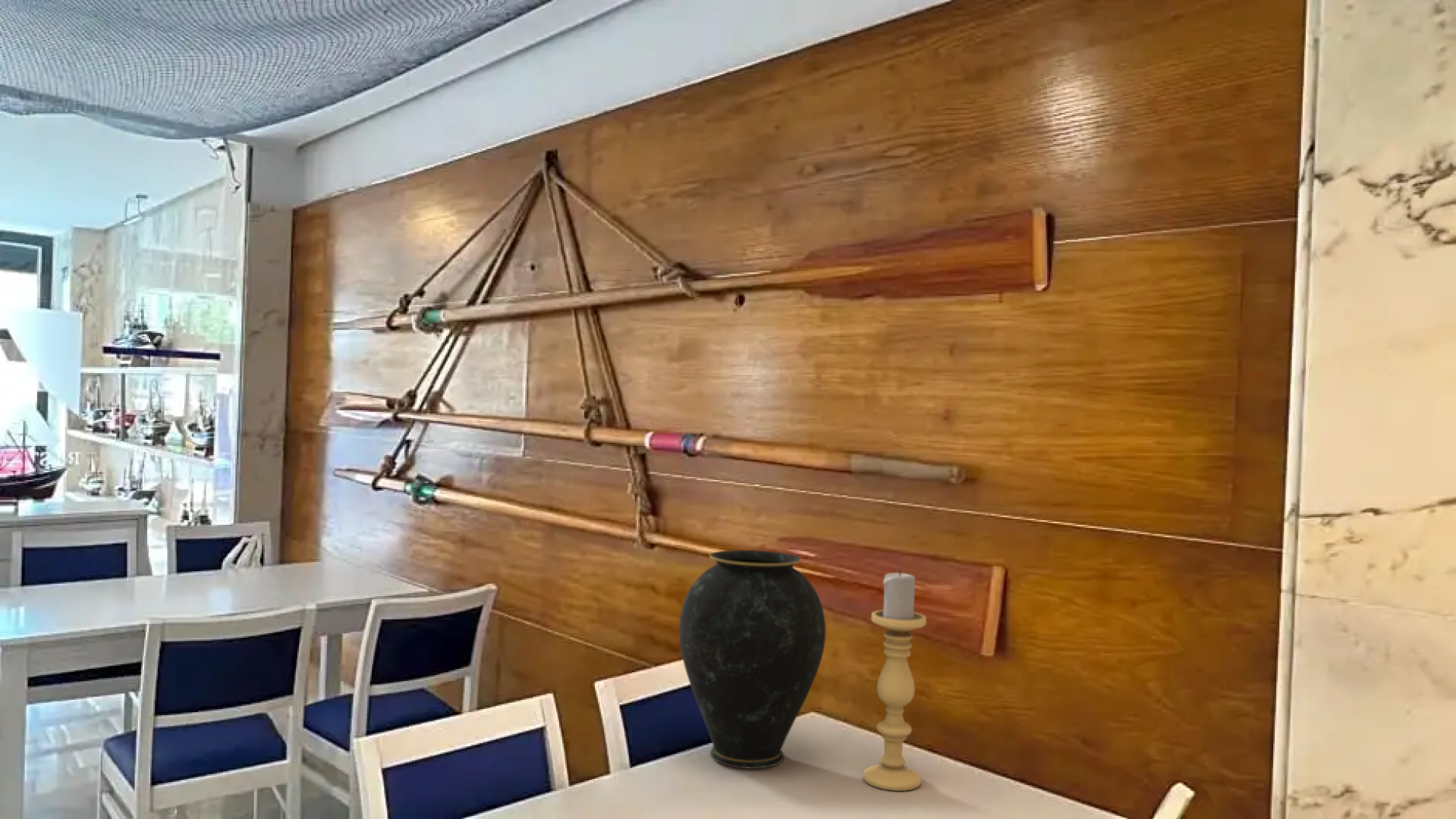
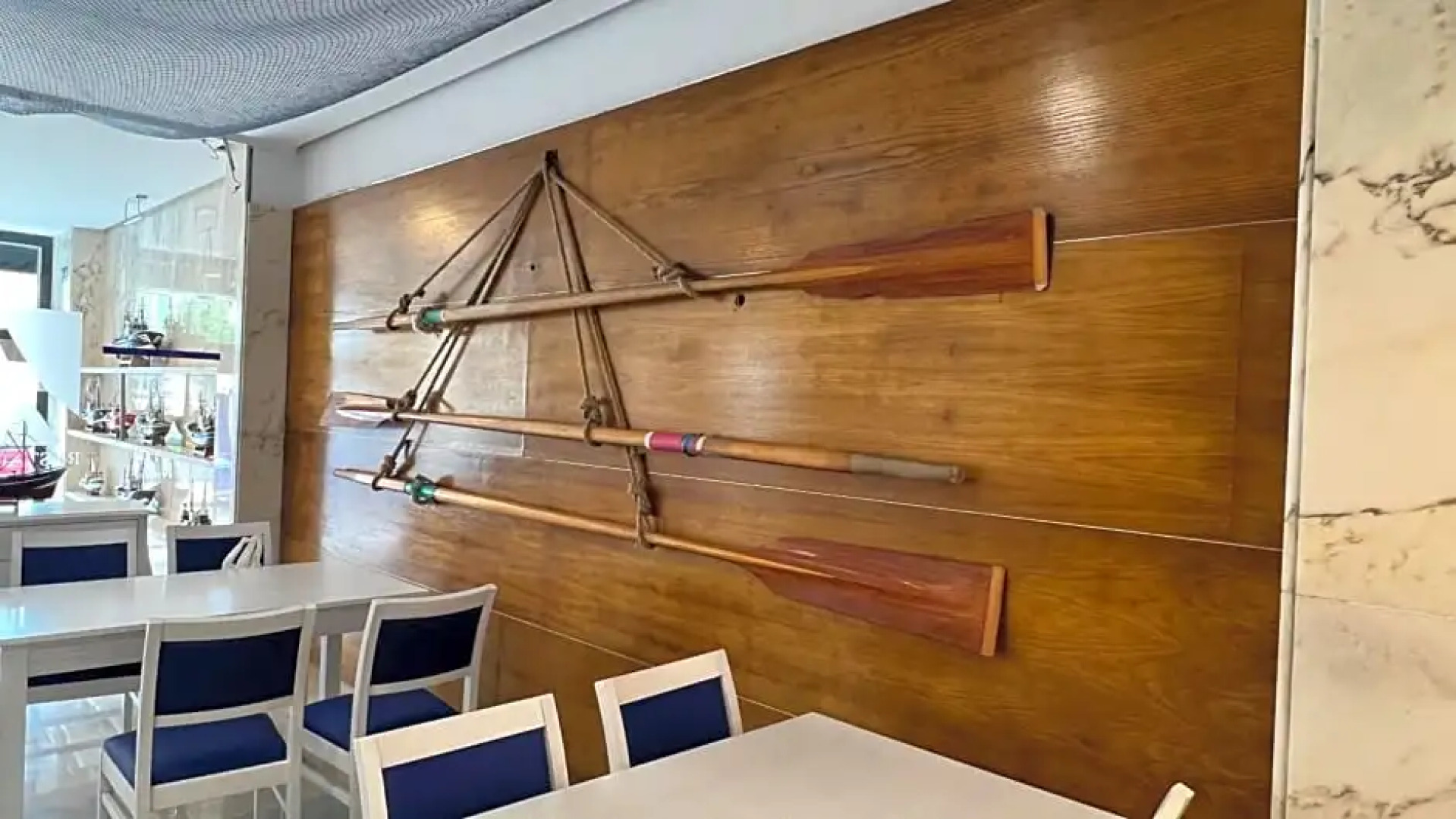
- vase [678,549,826,770]
- candle holder [863,570,927,792]
